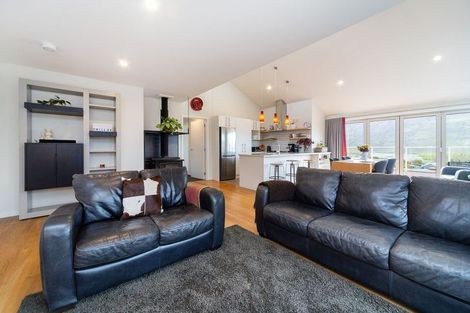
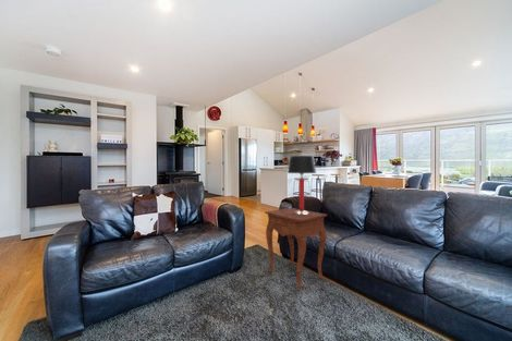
+ table lamp [287,155,317,214]
+ side table [264,207,328,290]
